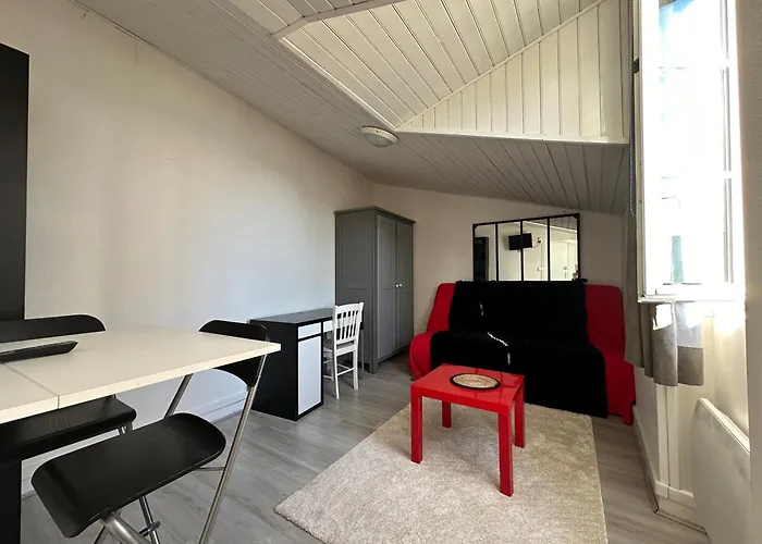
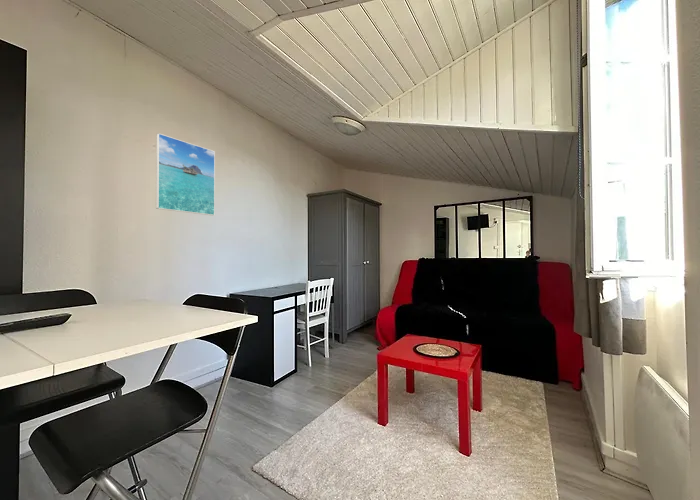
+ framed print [155,132,216,216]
